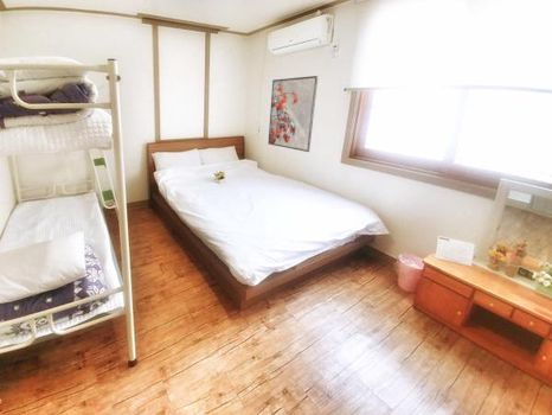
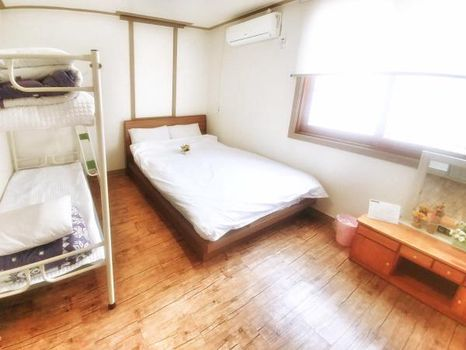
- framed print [268,75,319,153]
